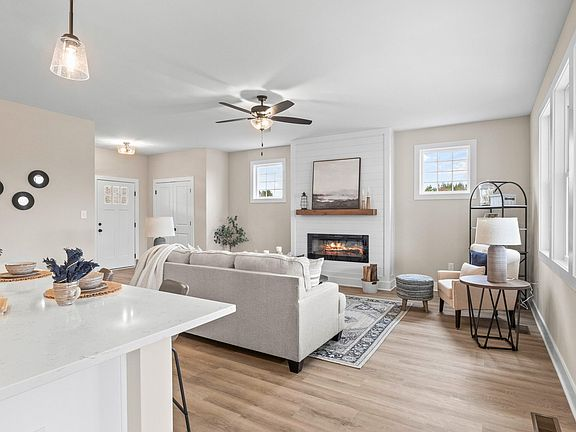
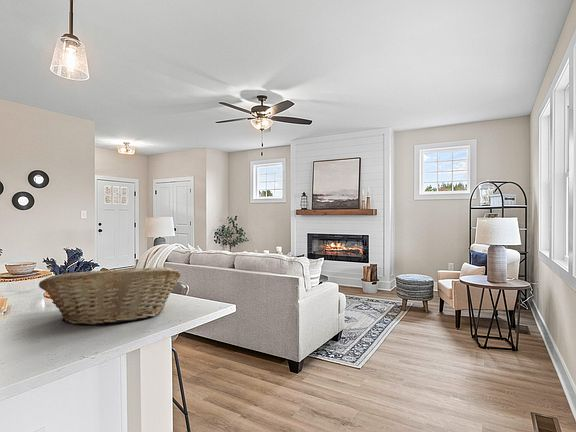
+ fruit basket [38,266,182,326]
